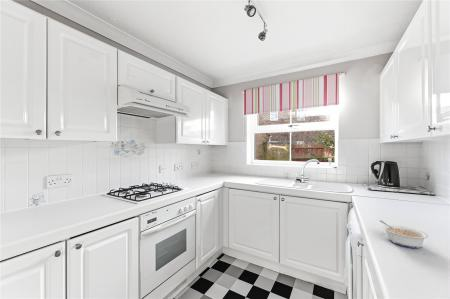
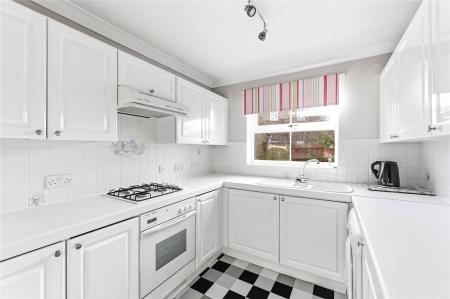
- legume [379,219,429,249]
